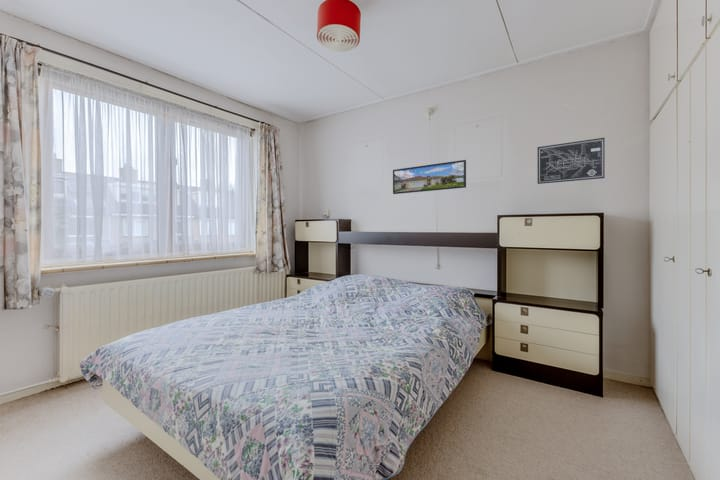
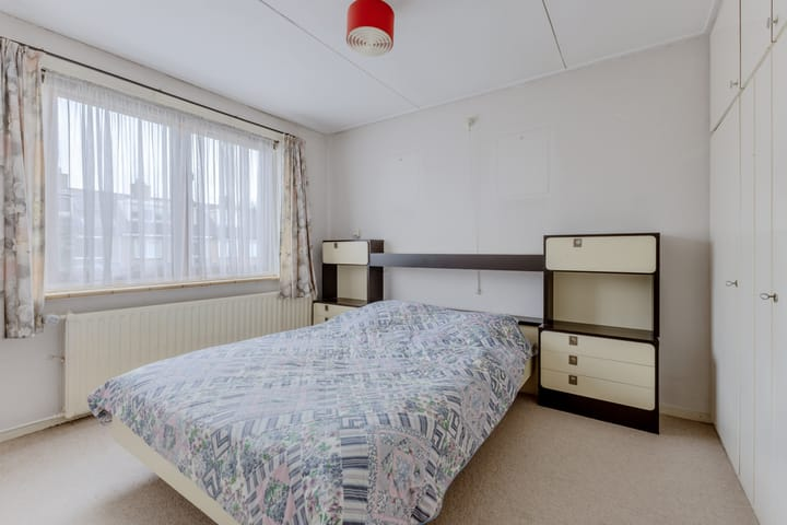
- wall art [537,137,606,185]
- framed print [392,159,467,195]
